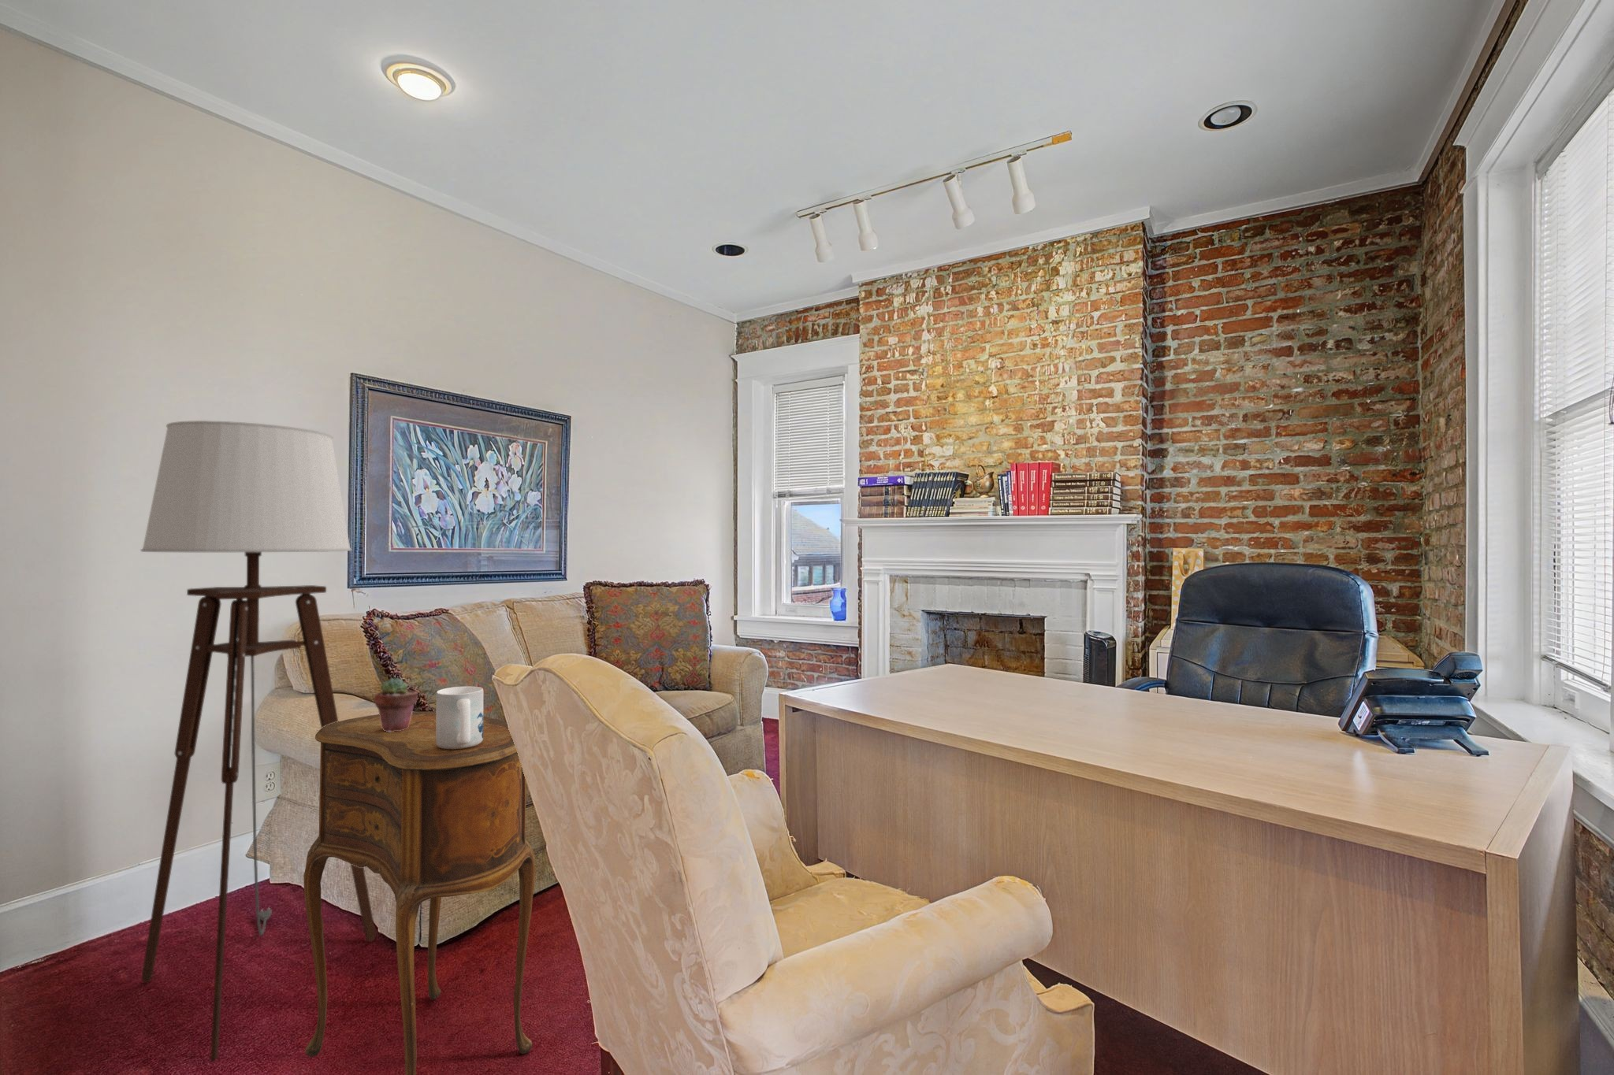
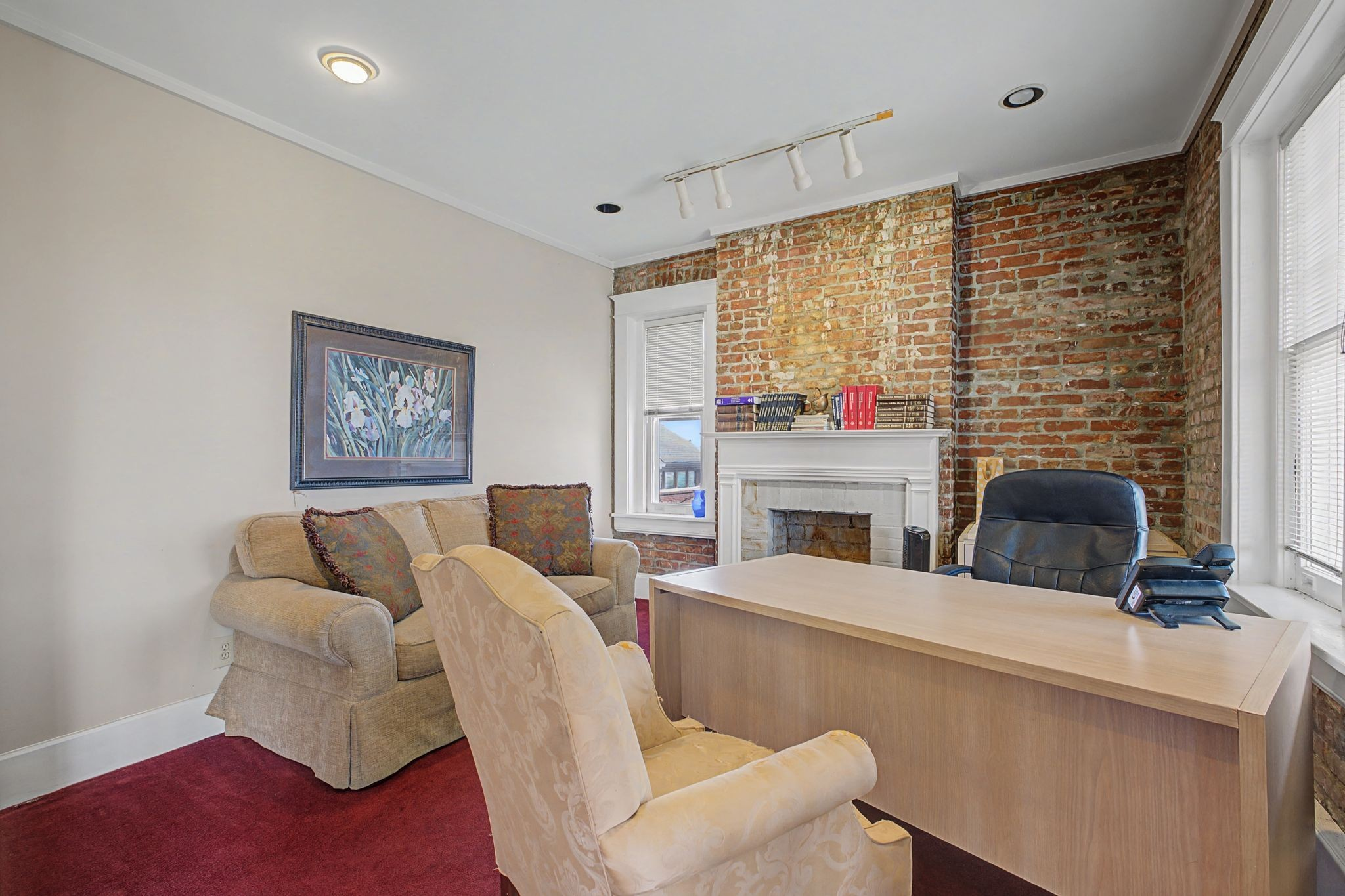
- floor lamp [139,420,377,1063]
- potted succulent [373,678,419,732]
- side table [302,711,536,1075]
- mug [436,685,484,750]
